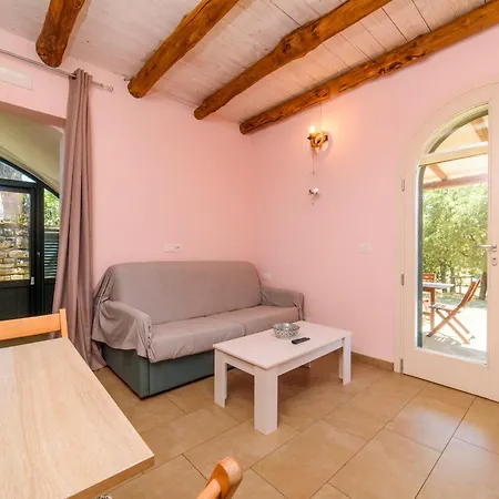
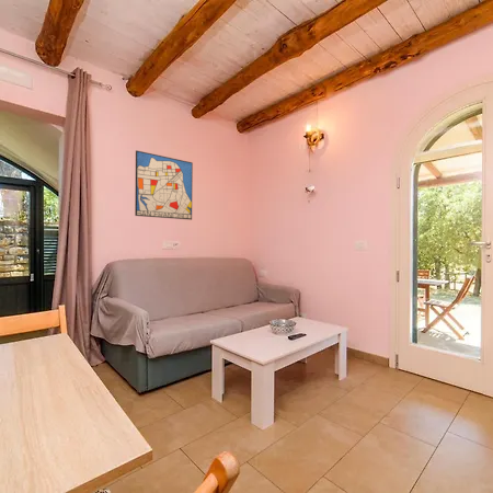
+ wall art [134,149,194,221]
